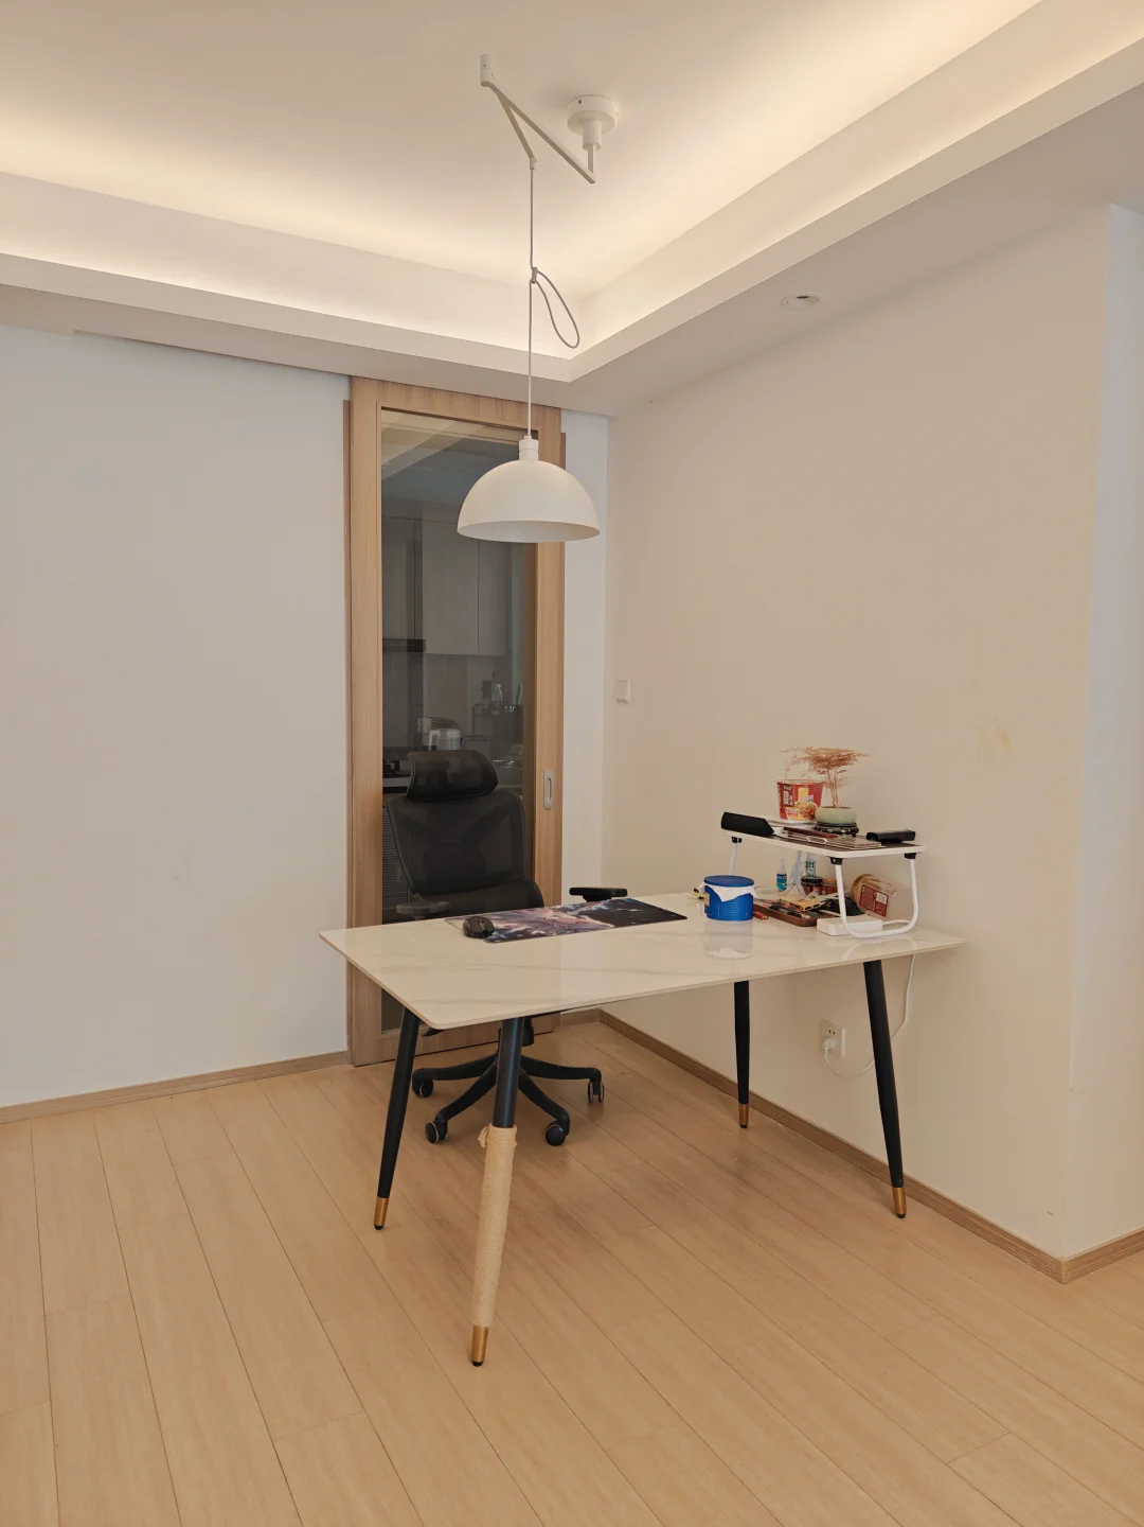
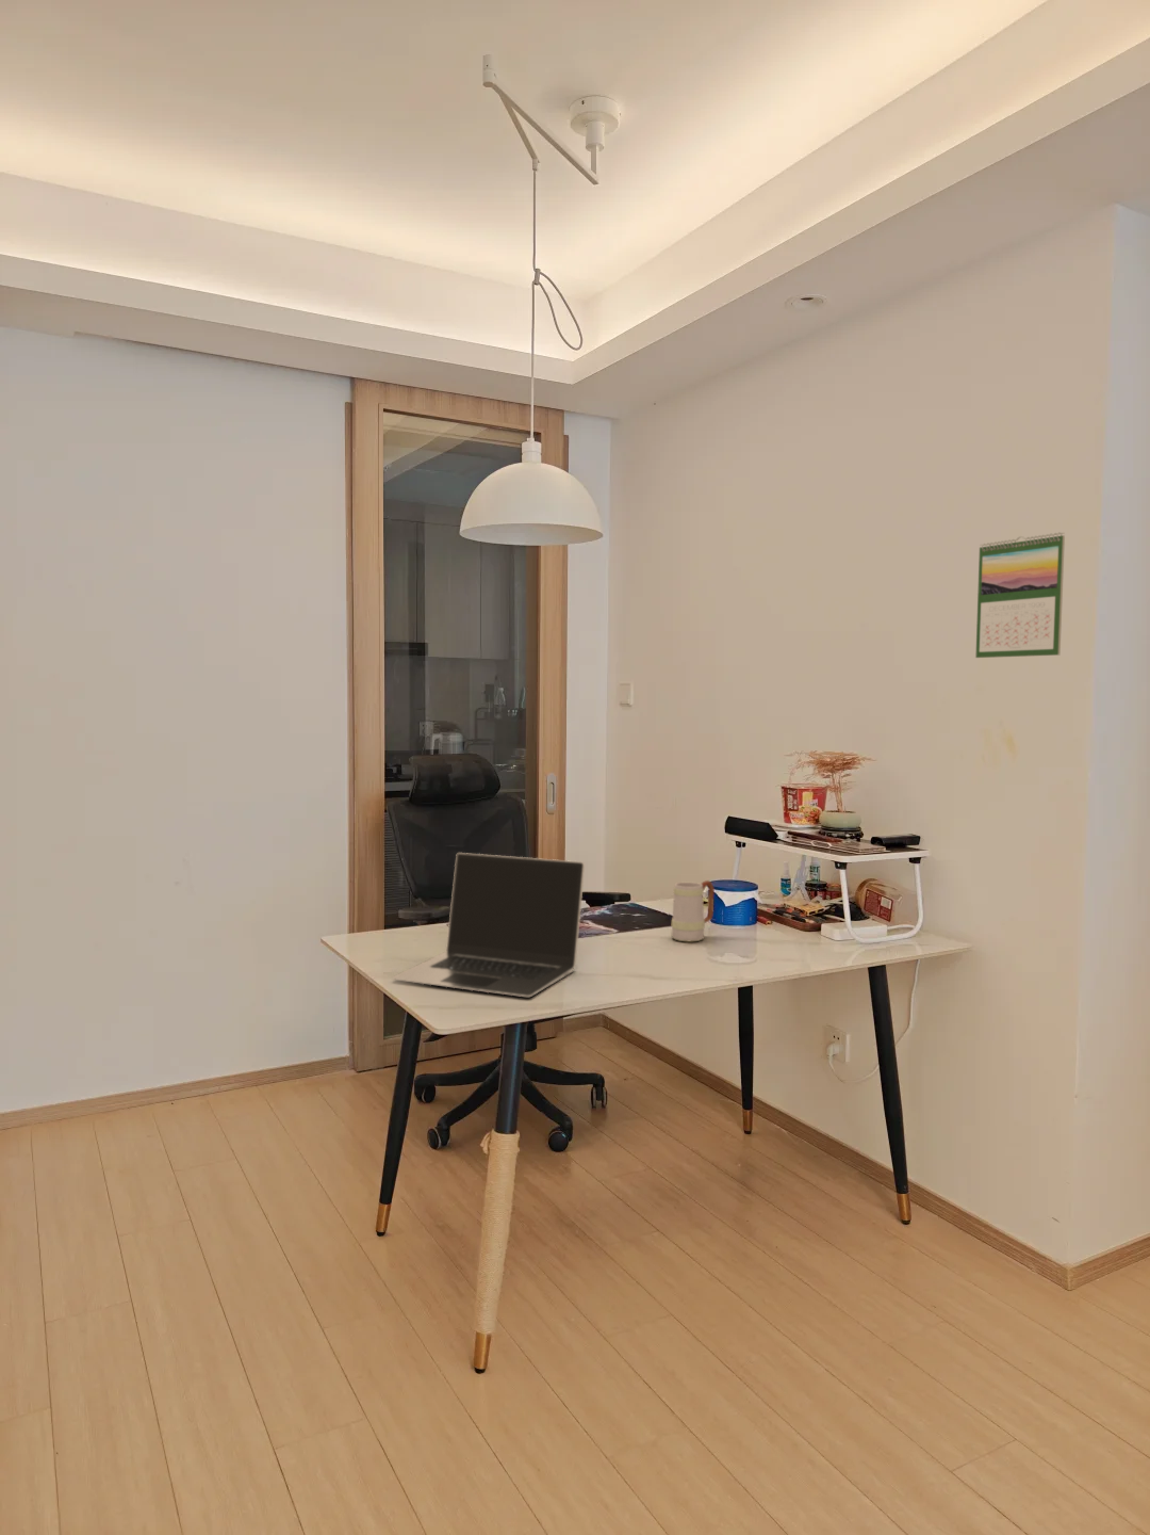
+ calendar [975,532,1065,659]
+ mug [670,880,715,943]
+ laptop [391,852,586,998]
